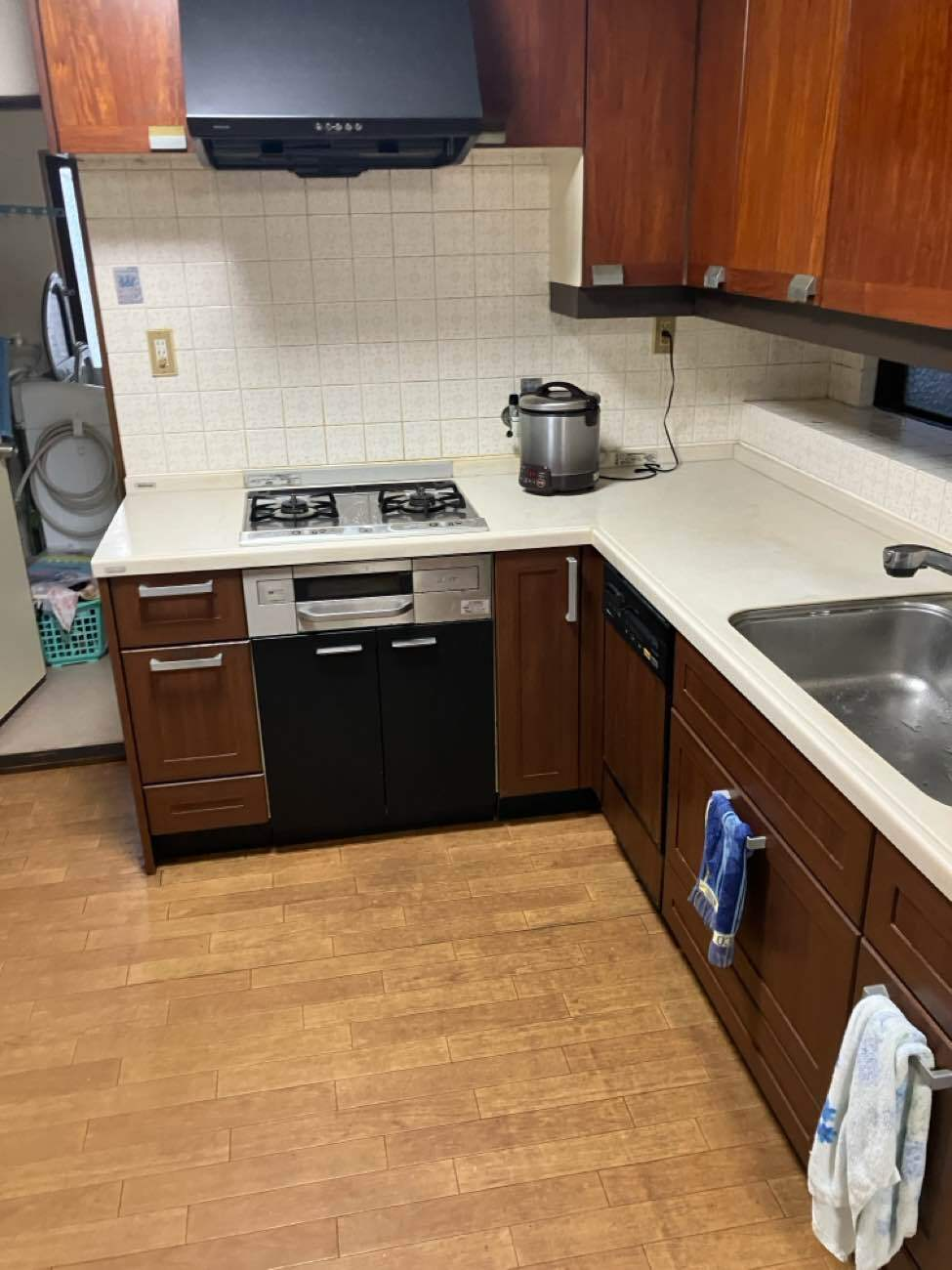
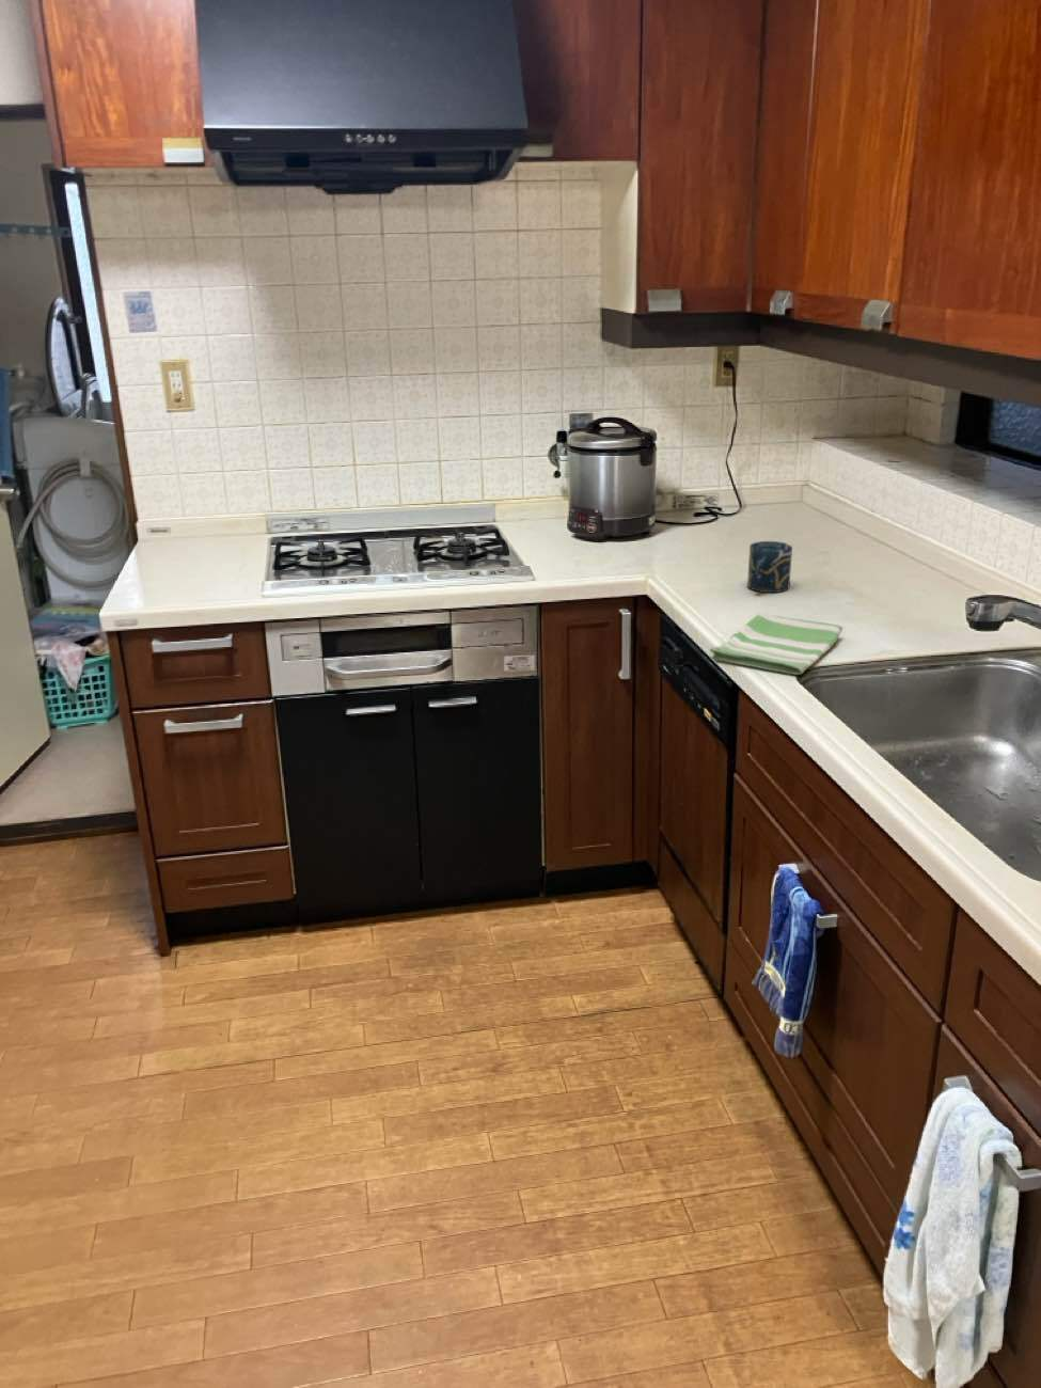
+ cup [747,540,793,593]
+ dish towel [709,612,844,675]
